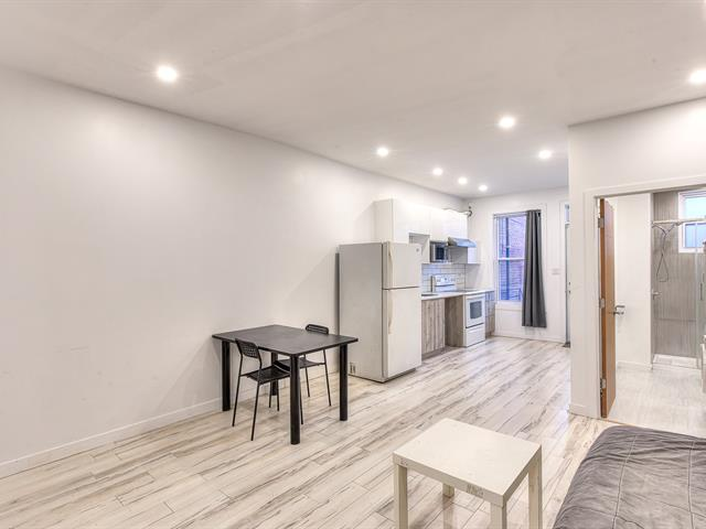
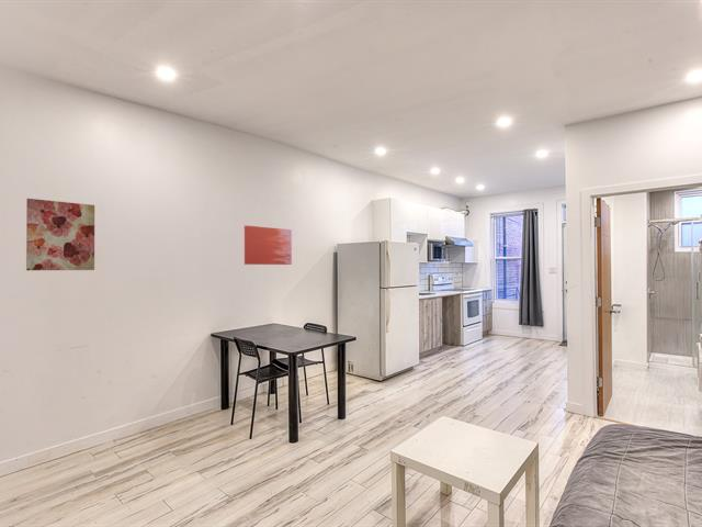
+ wall art [25,198,95,271]
+ wall art [244,224,293,266]
